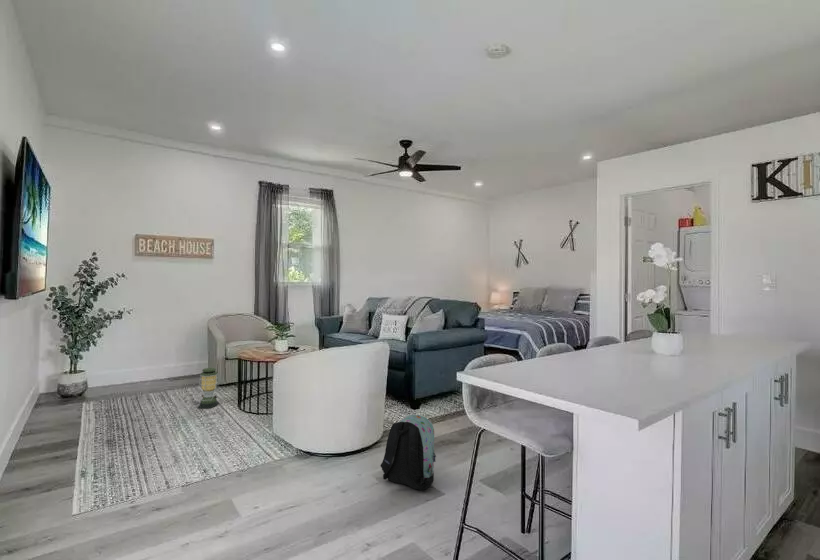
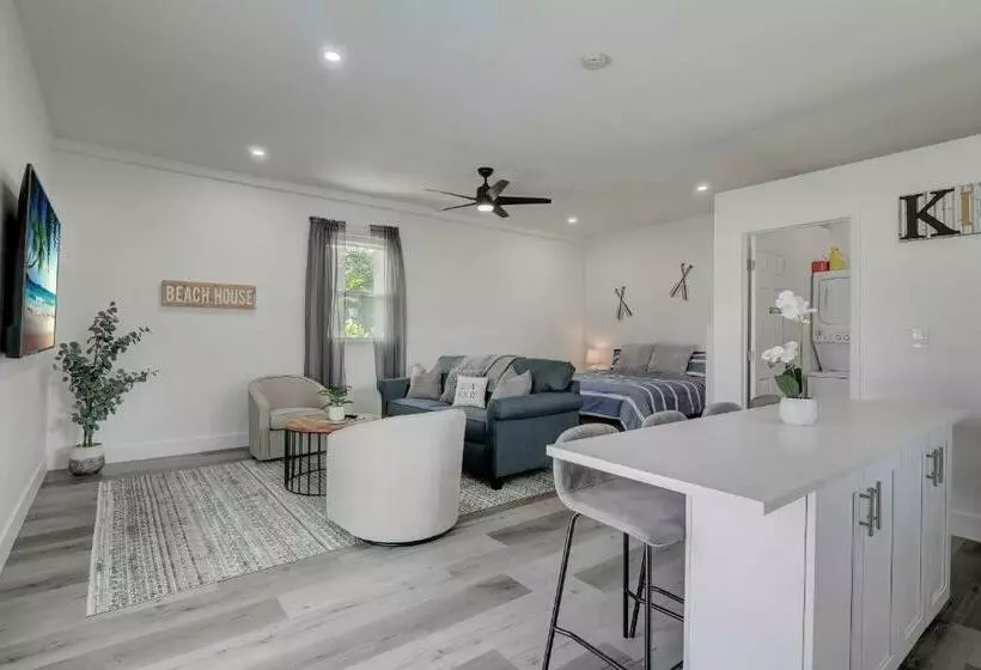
- lantern [196,367,220,409]
- backpack [380,414,437,491]
